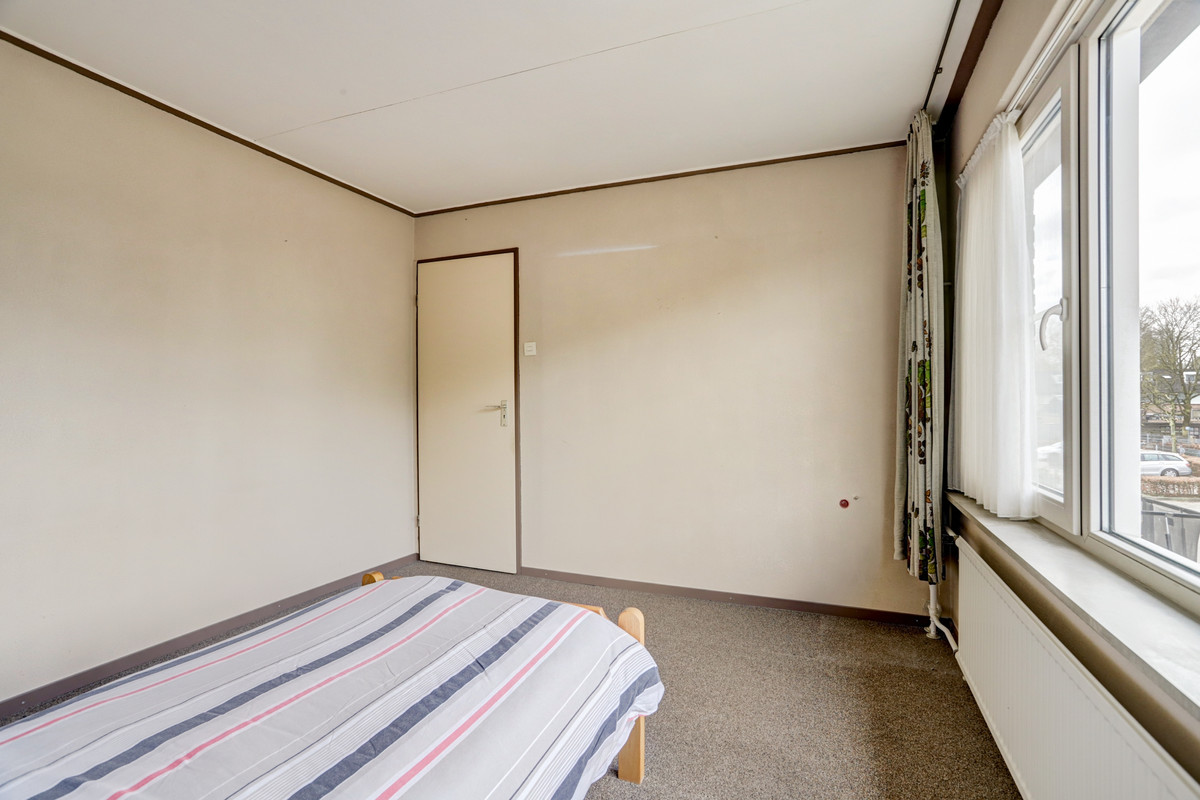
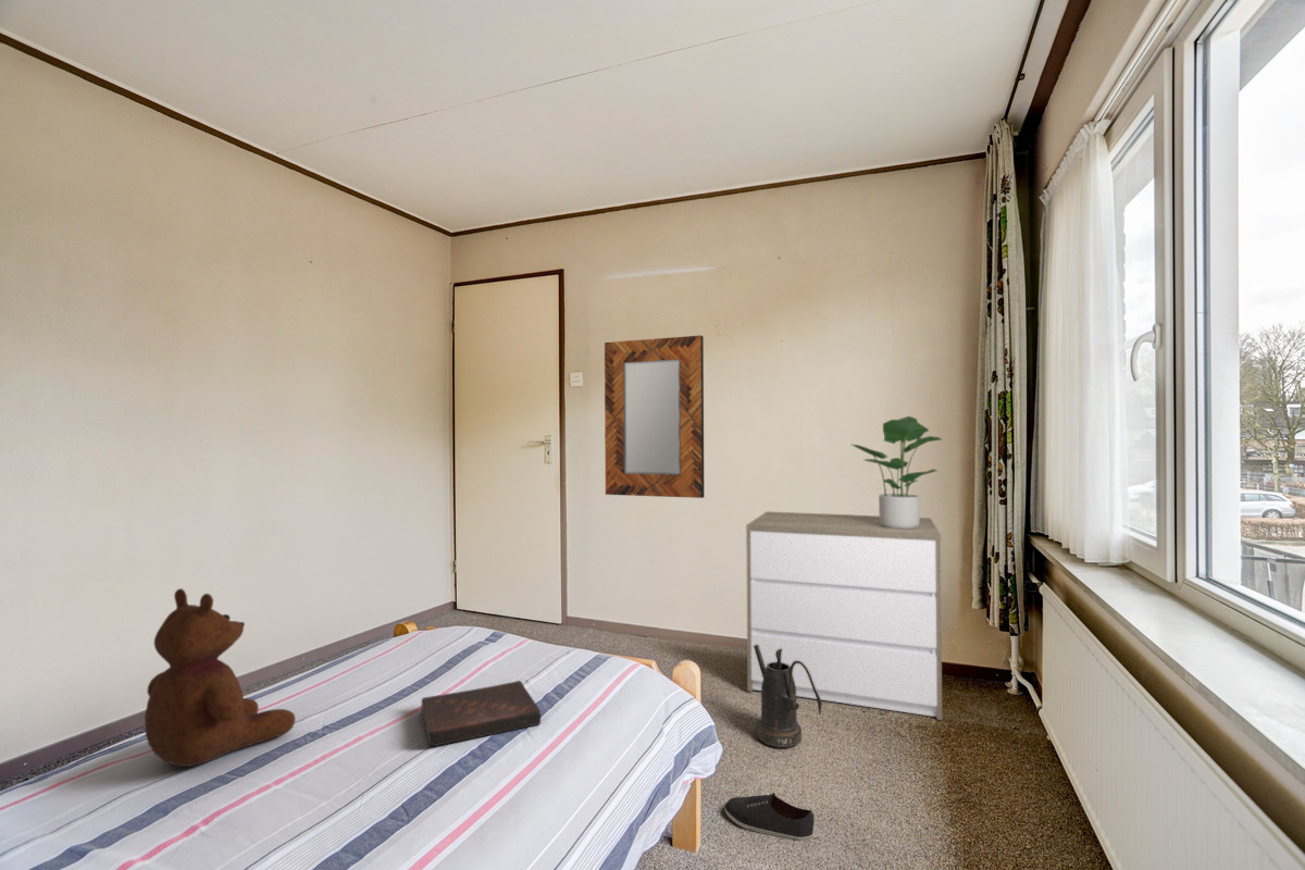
+ home mirror [604,334,706,499]
+ watering can [754,645,823,749]
+ potted plant [852,415,943,529]
+ dresser [745,510,943,721]
+ book [420,680,543,747]
+ shoe [723,792,815,842]
+ teddy bear [144,587,297,768]
